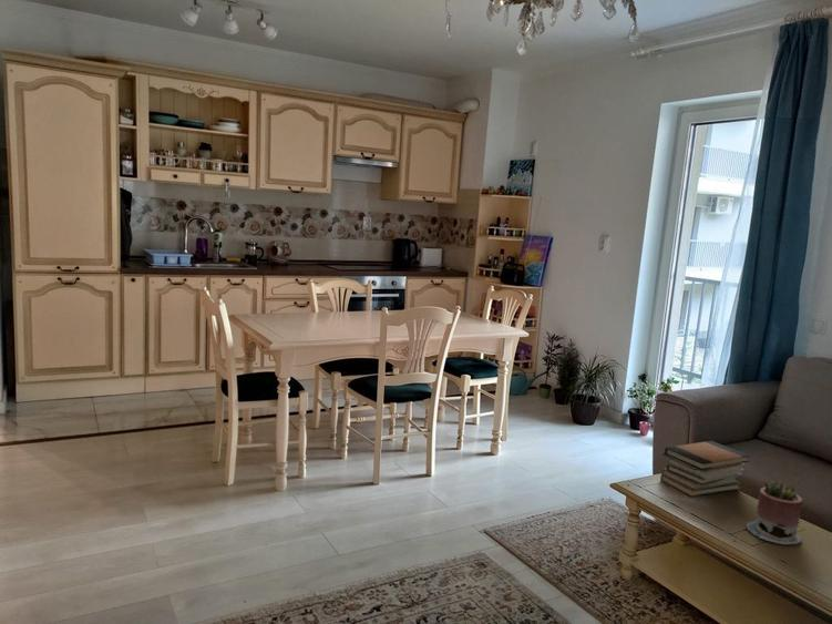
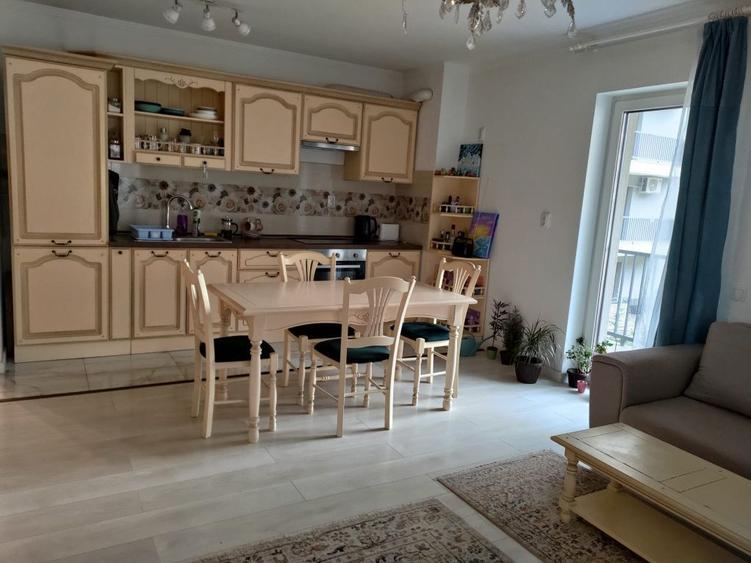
- succulent planter [746,480,803,545]
- book stack [659,440,751,498]
